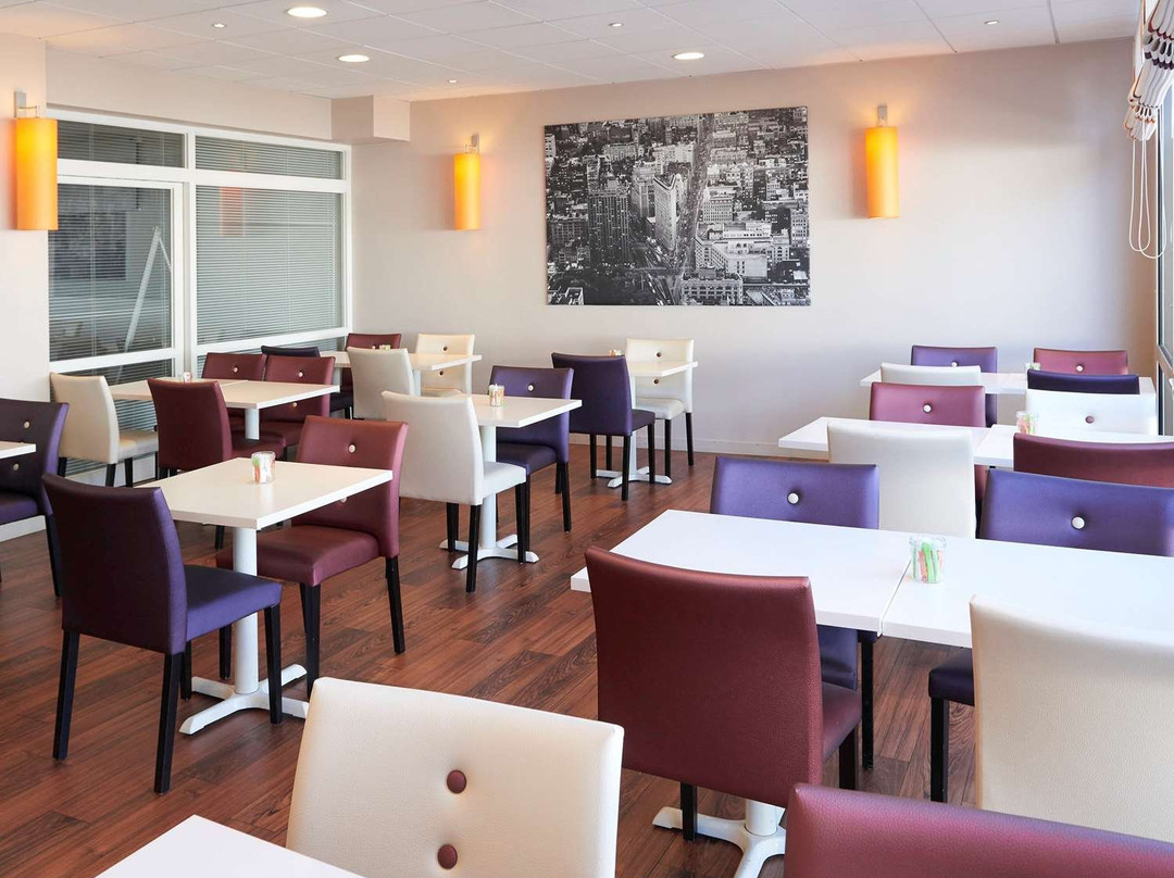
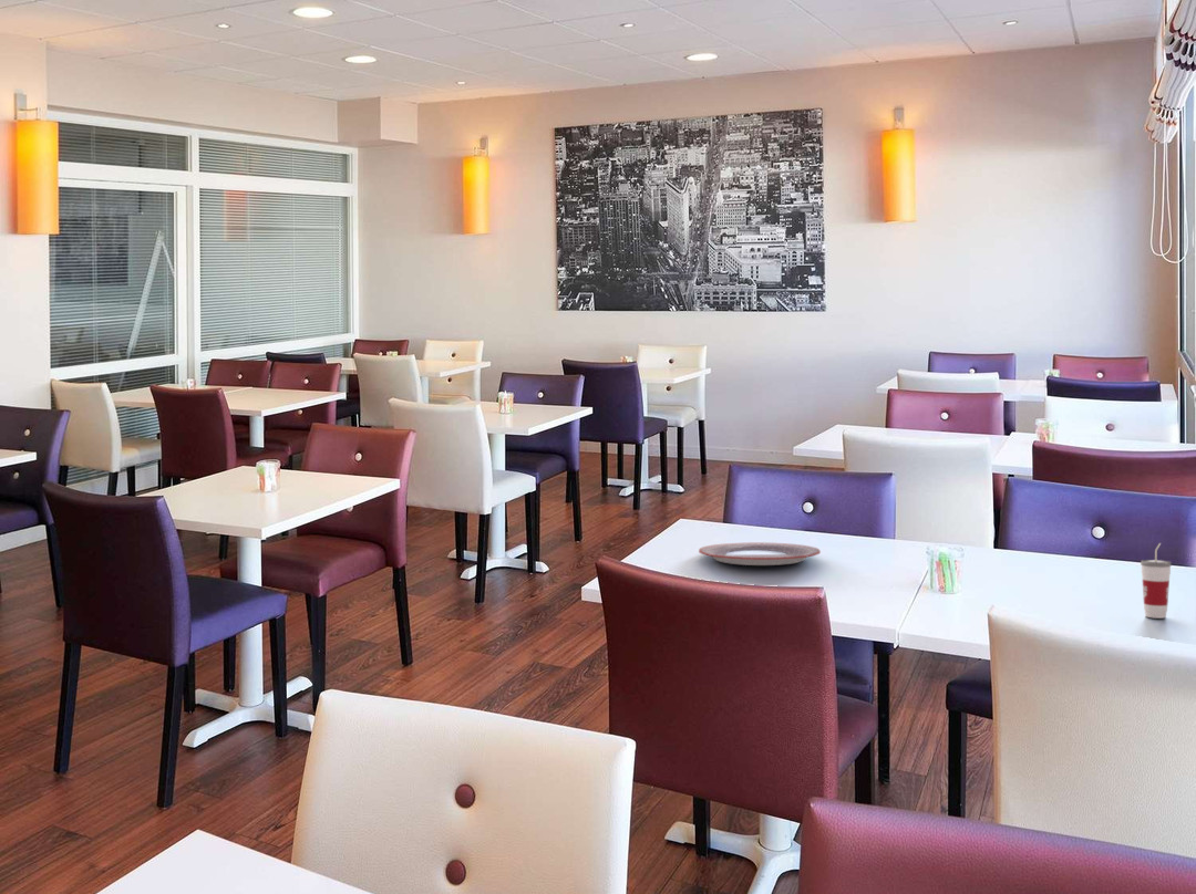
+ plate [698,541,822,566]
+ cup [1140,542,1173,620]
